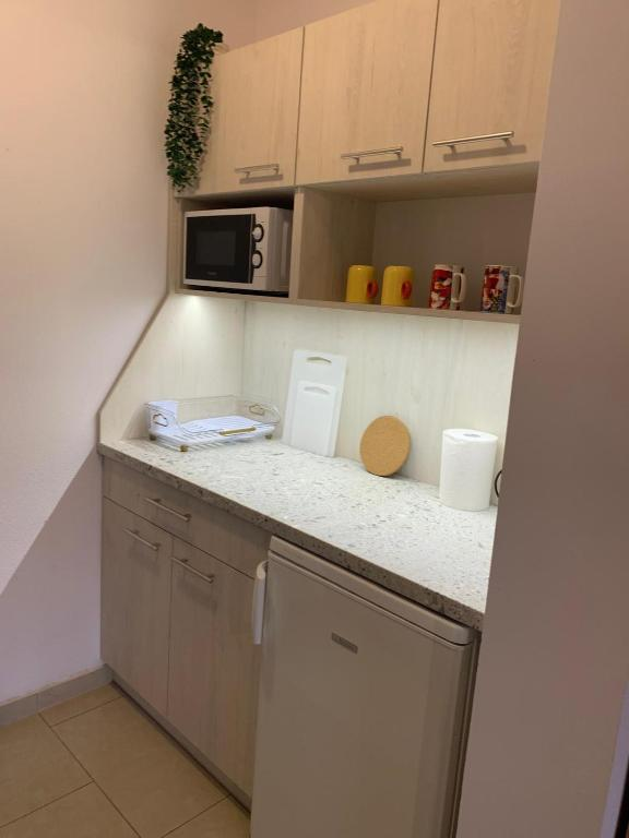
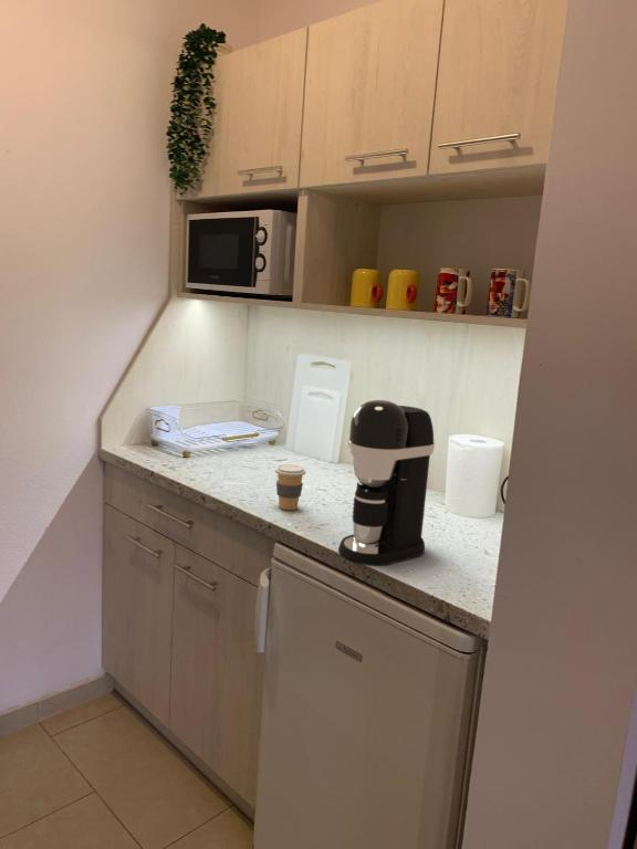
+ coffee maker [337,399,436,567]
+ coffee cup [274,463,306,511]
